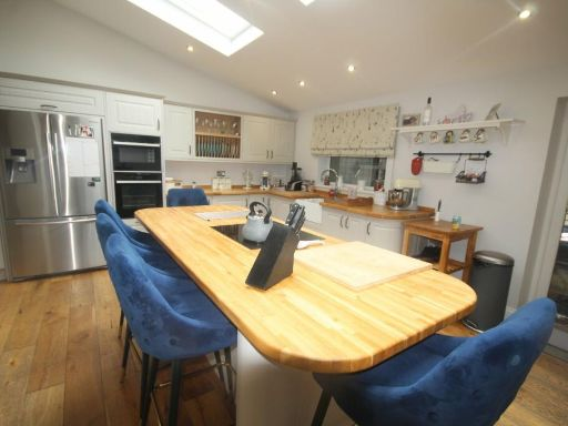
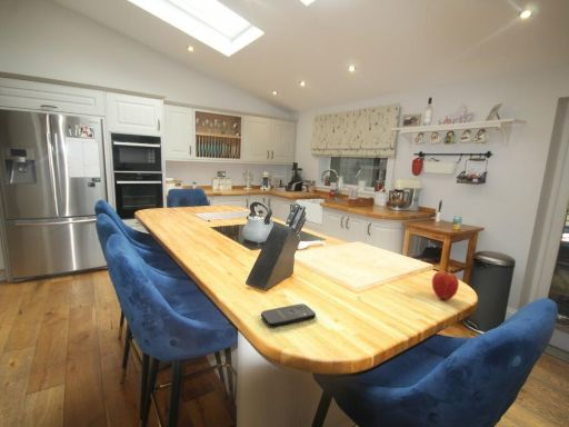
+ apple [431,268,460,300]
+ smartphone [260,302,317,328]
